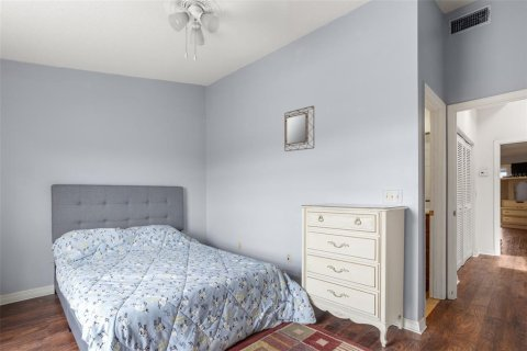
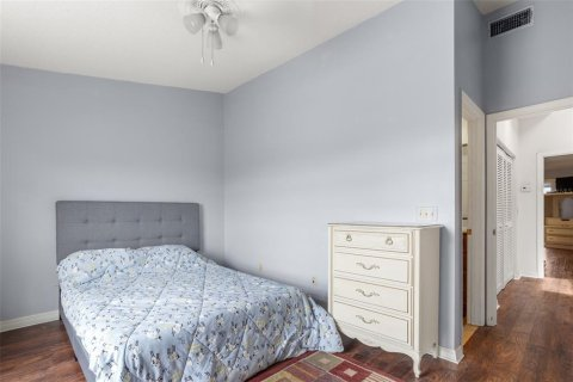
- home mirror [283,105,315,152]
